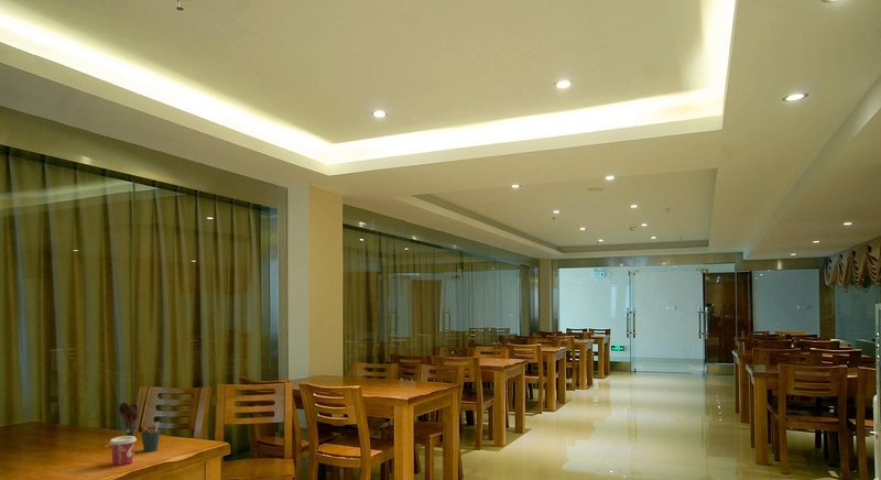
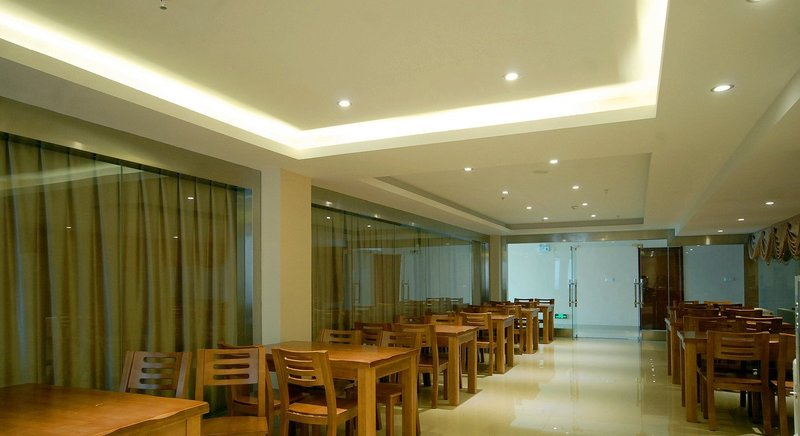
- utensil holder [118,401,140,436]
- cup [108,435,138,467]
- pen holder [140,421,162,452]
